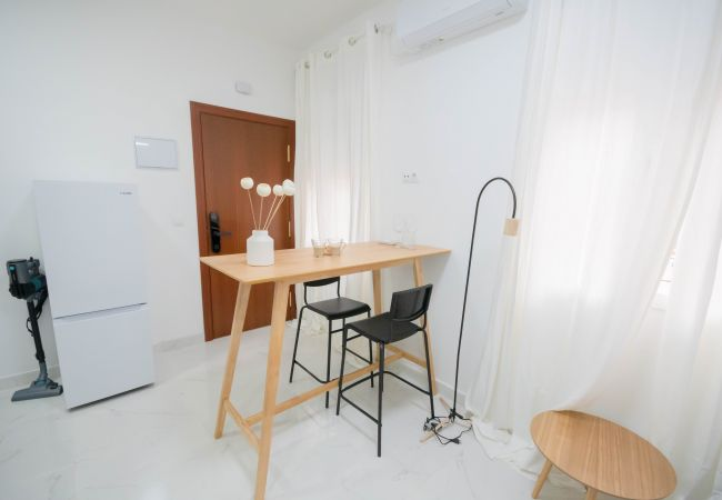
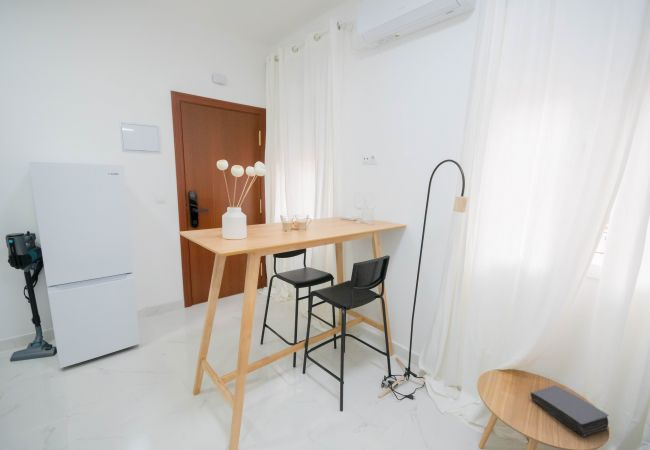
+ book [530,384,610,437]
